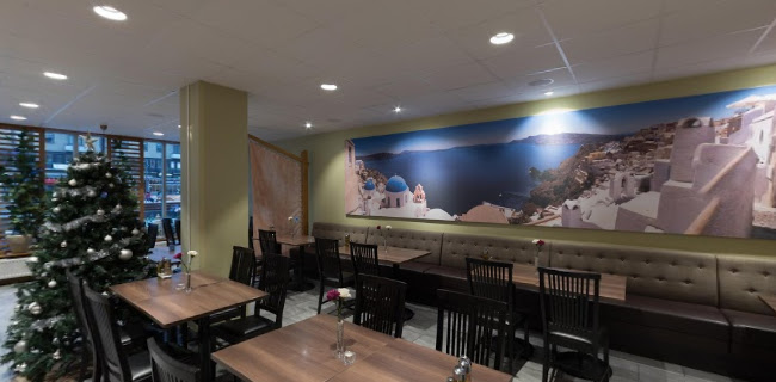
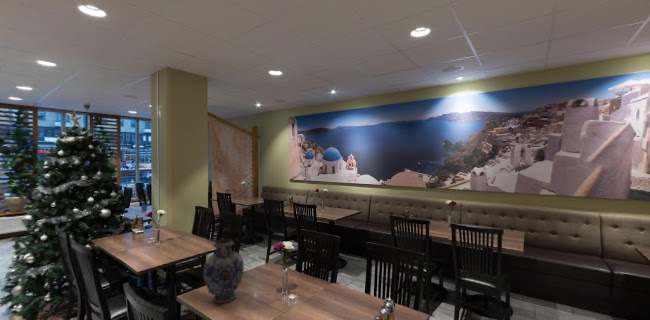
+ vase [202,237,245,304]
